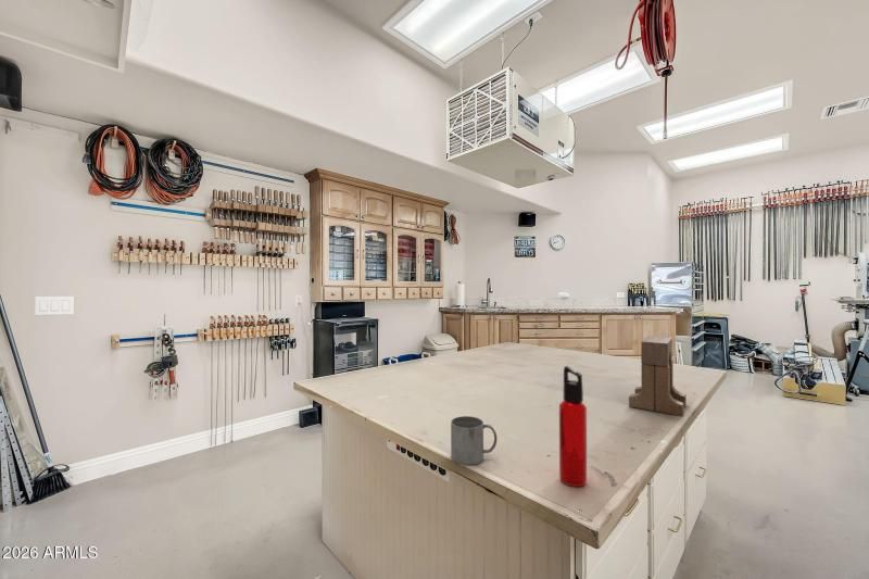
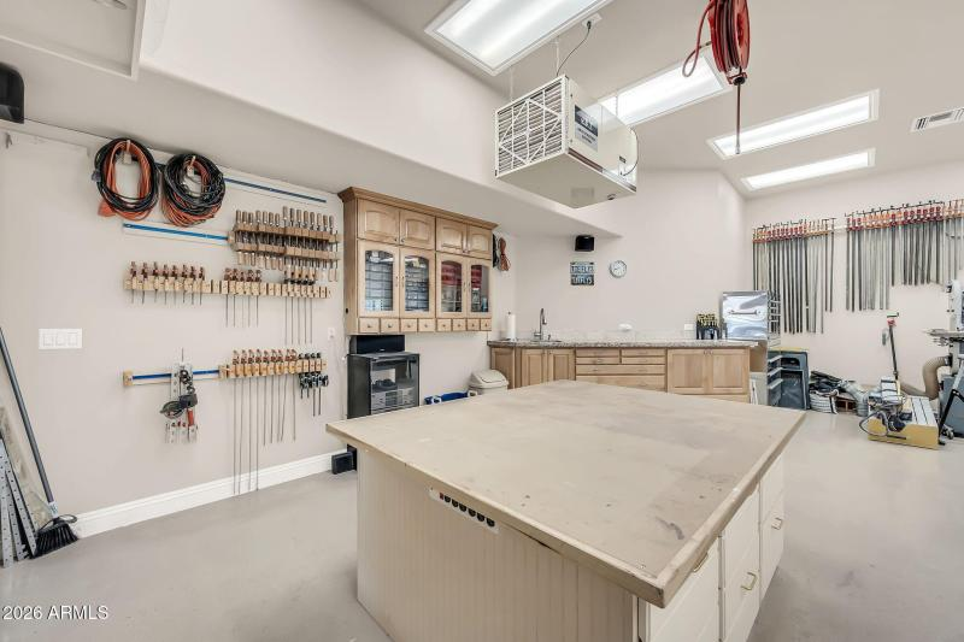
- arch block [628,336,688,417]
- water bottle [558,365,588,488]
- mug [450,415,498,466]
